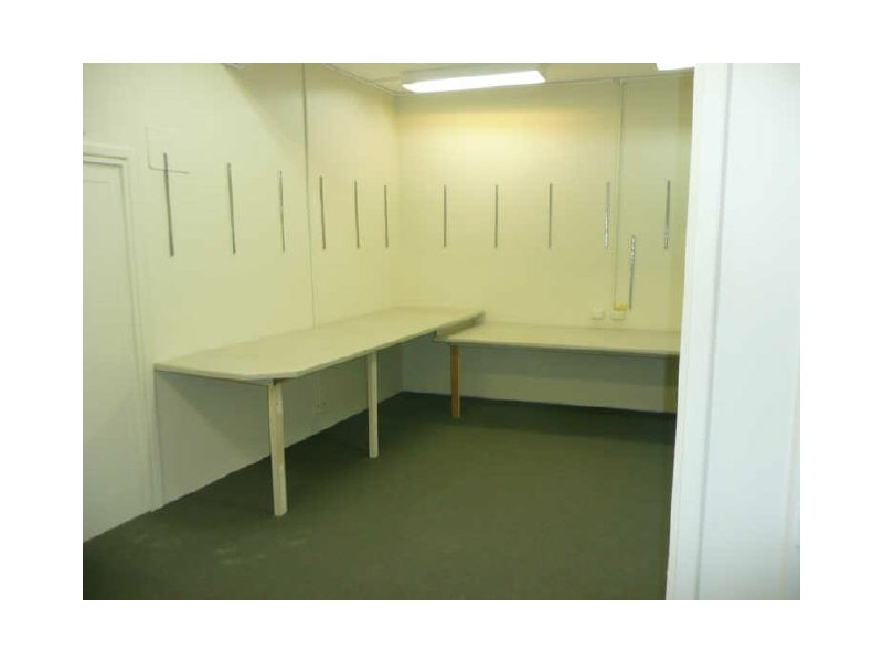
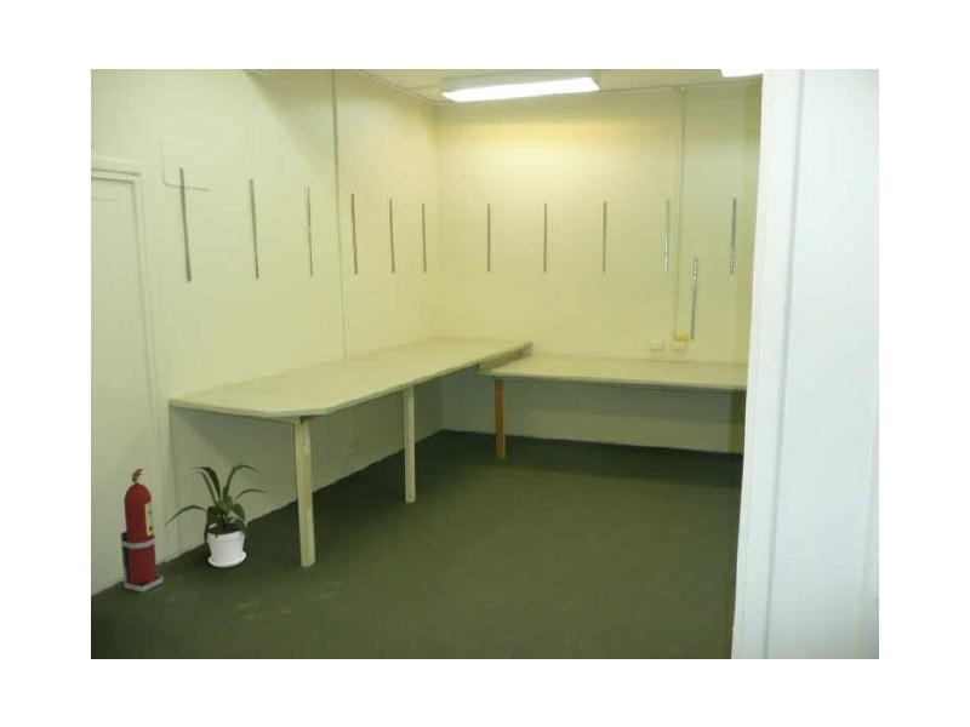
+ fire extinguisher [119,468,164,594]
+ house plant [162,463,268,568]
